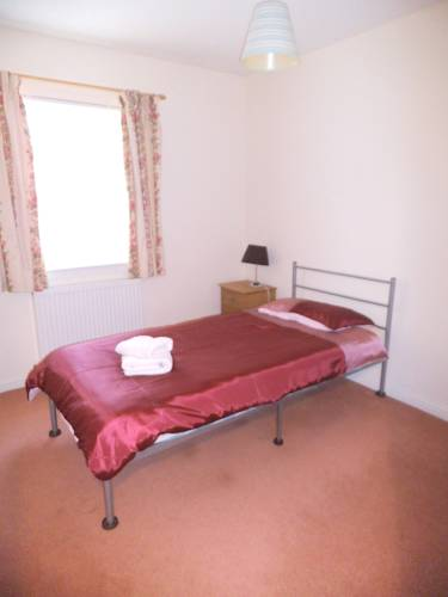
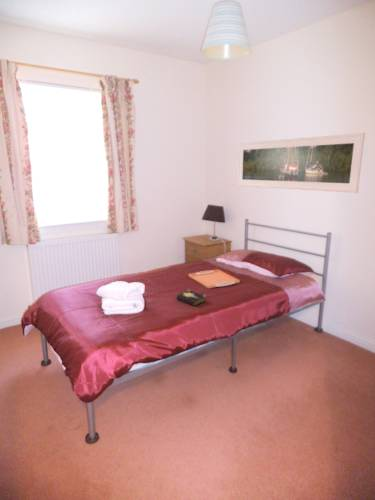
+ hardback book [176,289,207,307]
+ serving tray [188,268,241,289]
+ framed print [236,132,366,194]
